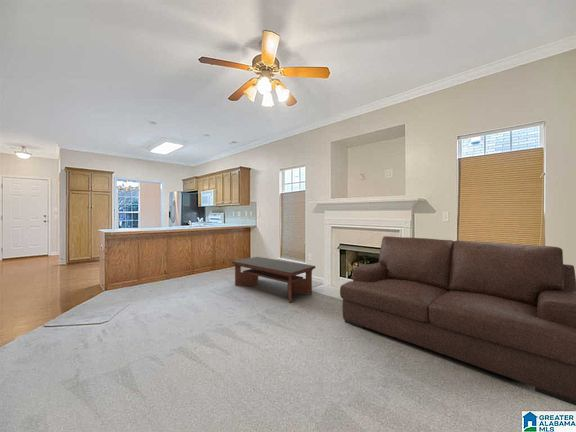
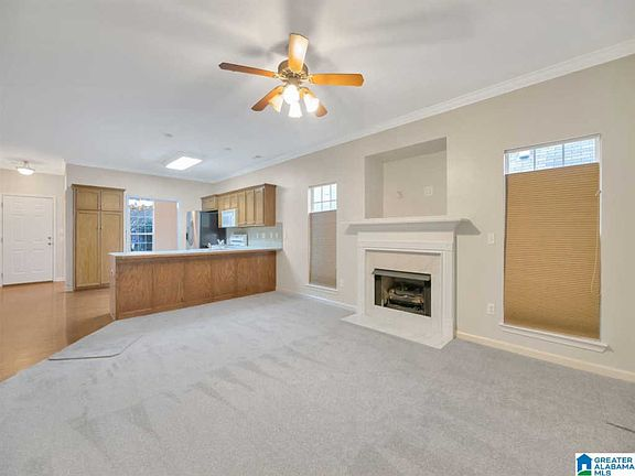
- sofa [339,235,576,407]
- coffee table [231,256,316,304]
